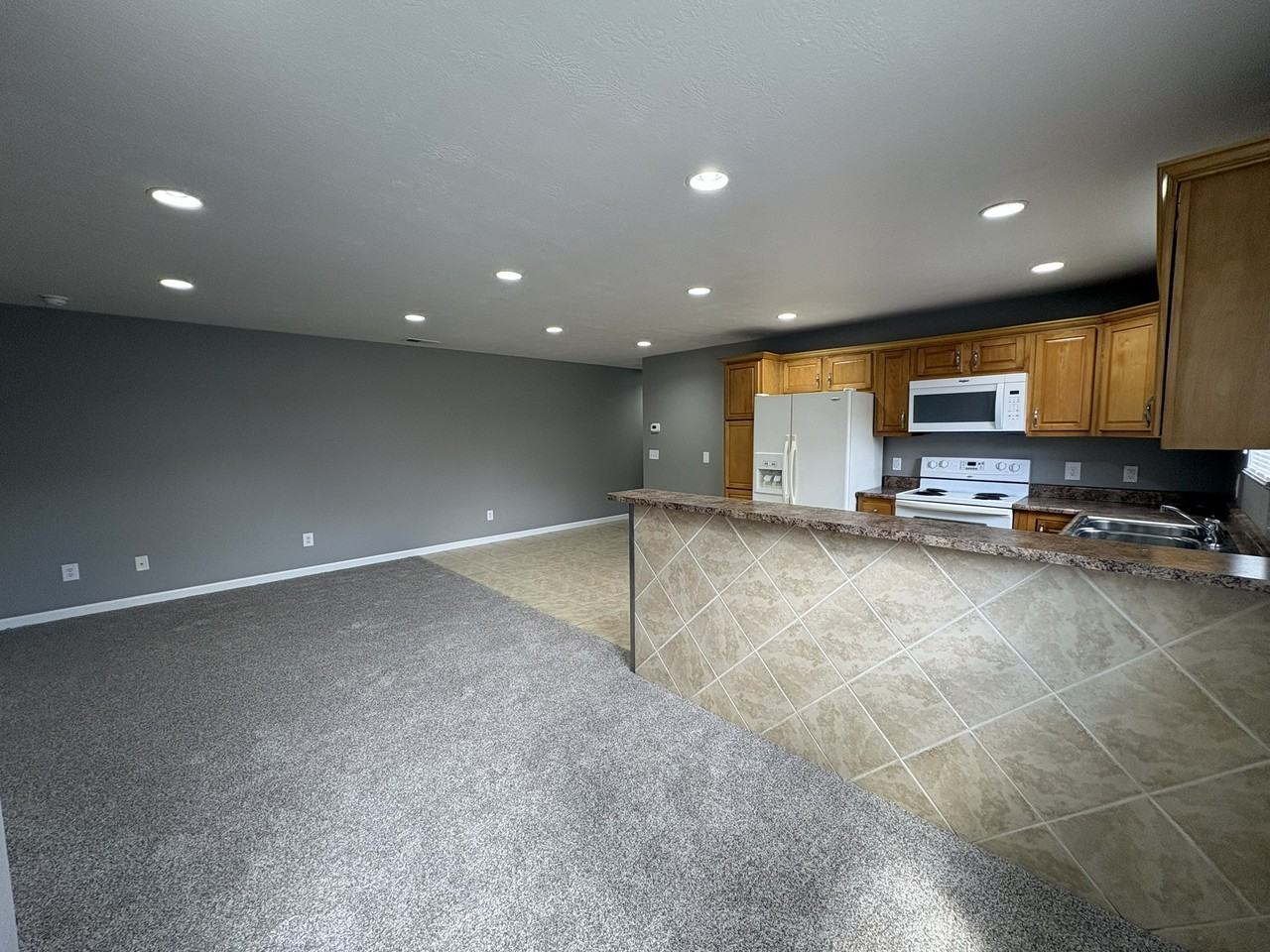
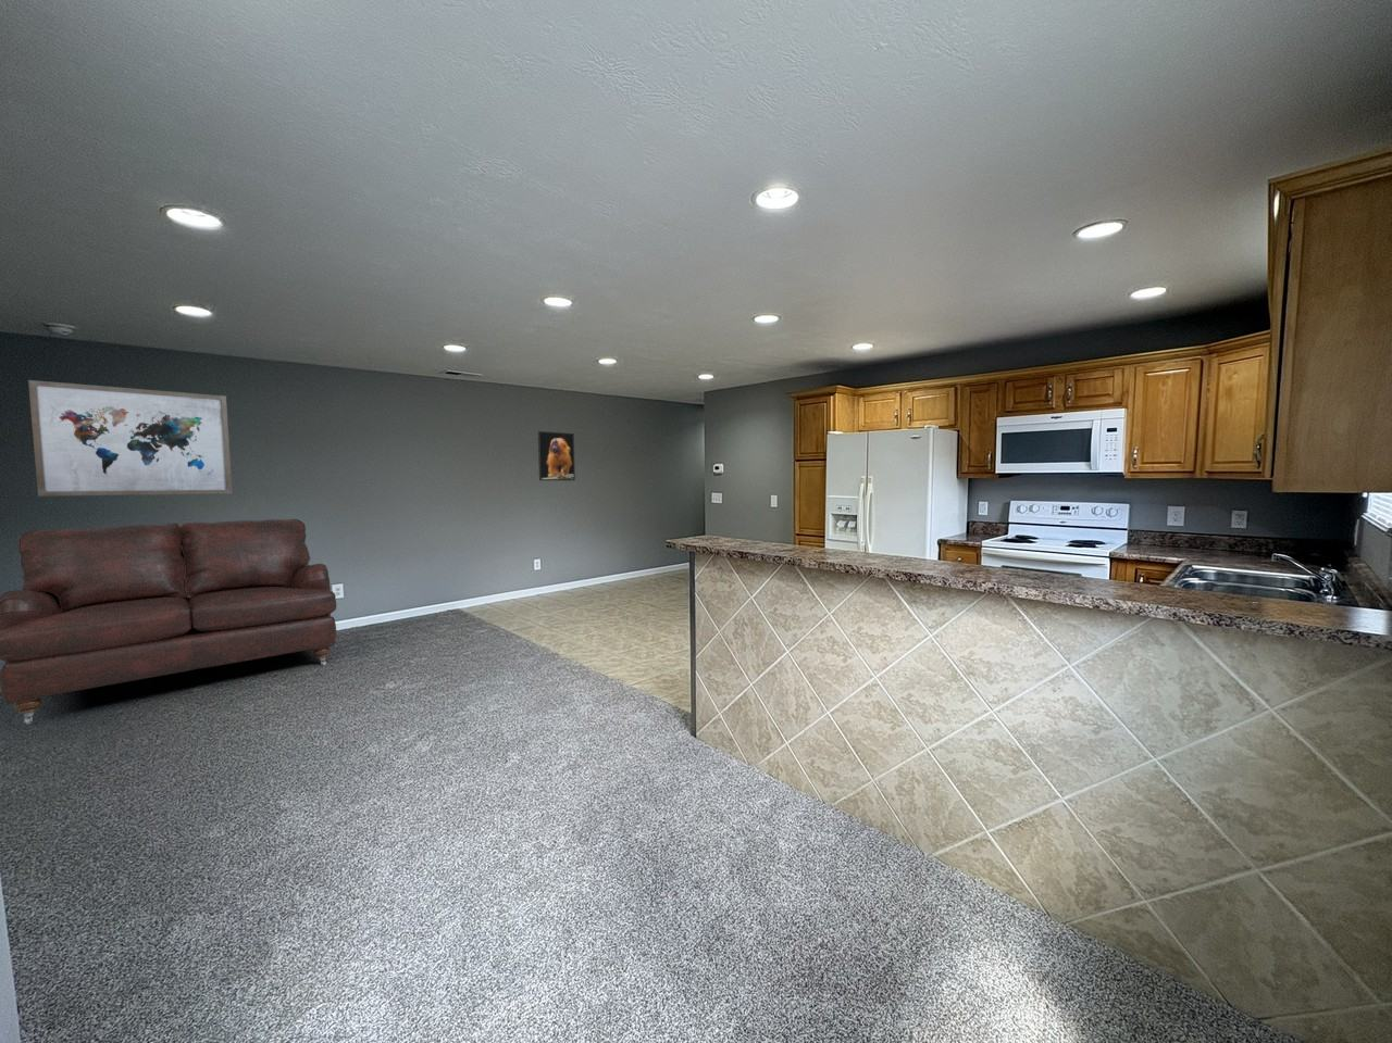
+ wall art [27,379,233,497]
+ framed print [537,431,577,481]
+ sofa [0,518,338,724]
